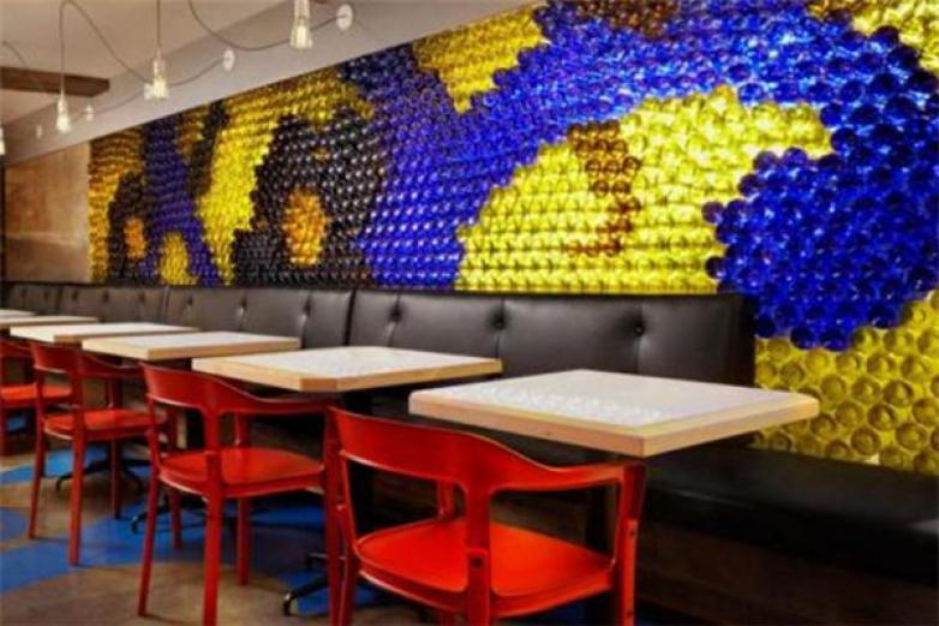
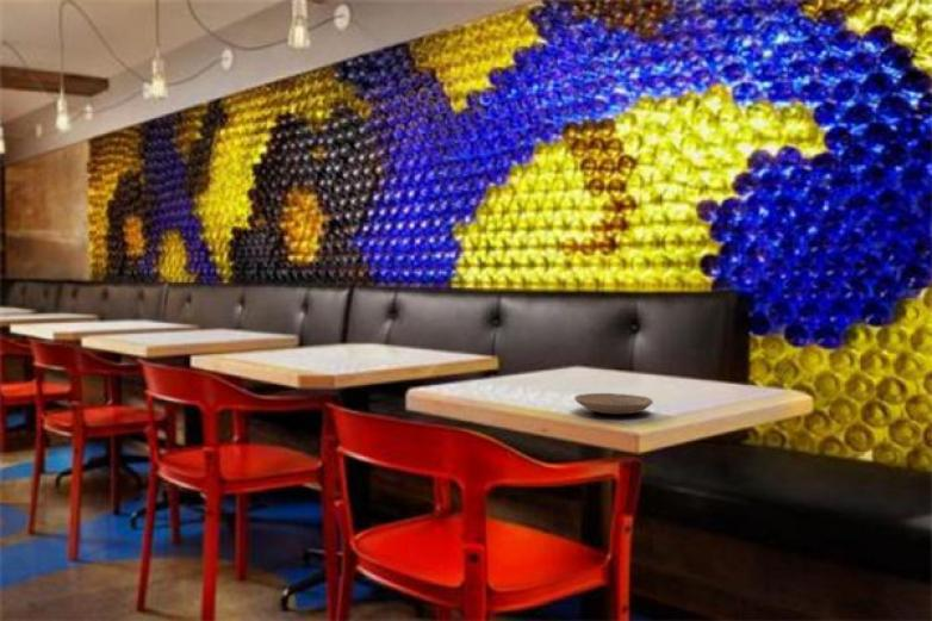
+ plate [573,392,654,416]
